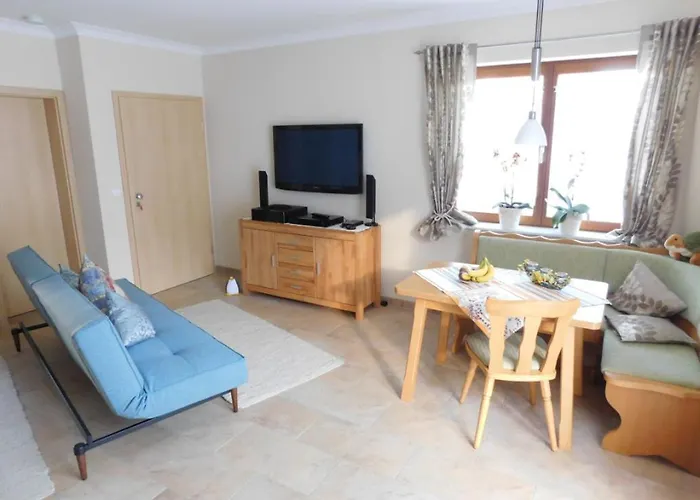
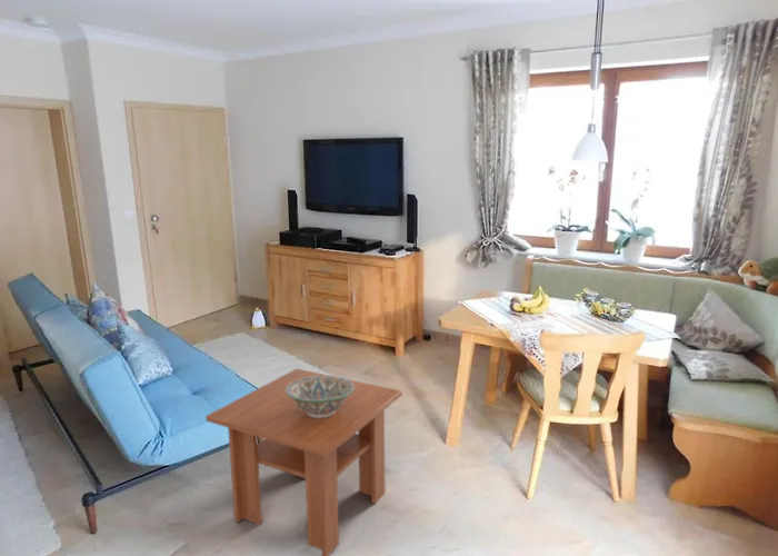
+ coffee table [205,368,403,556]
+ decorative bowl [286,375,355,418]
